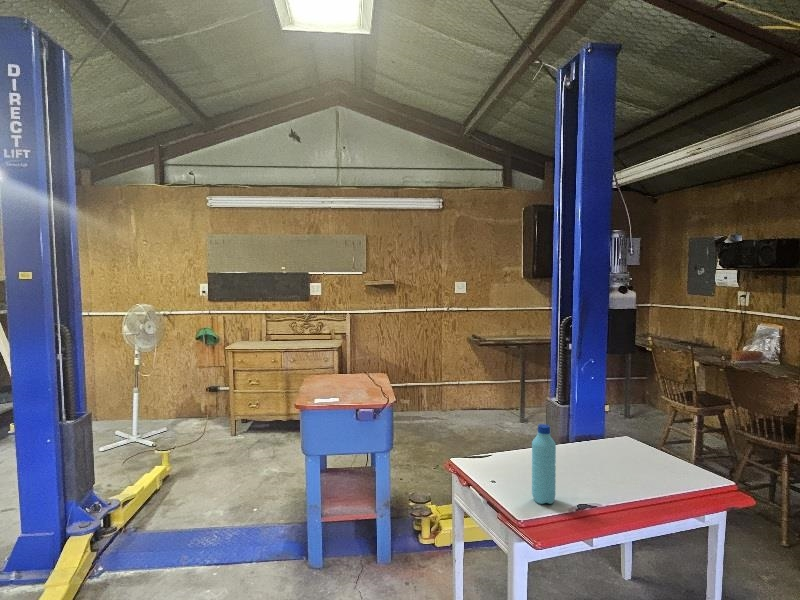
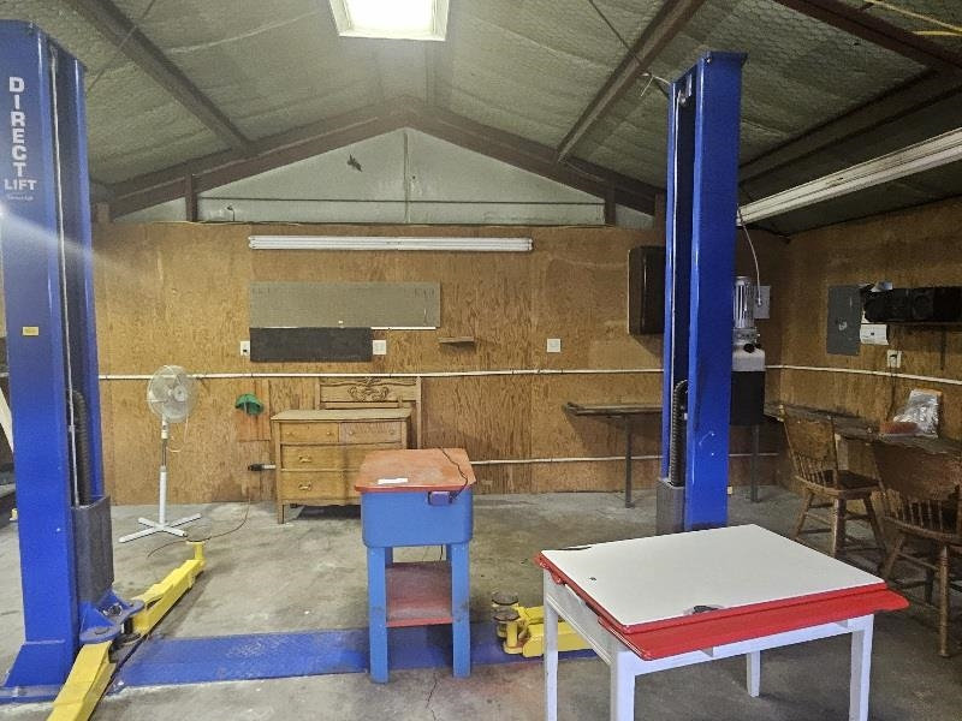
- water bottle [531,423,557,505]
